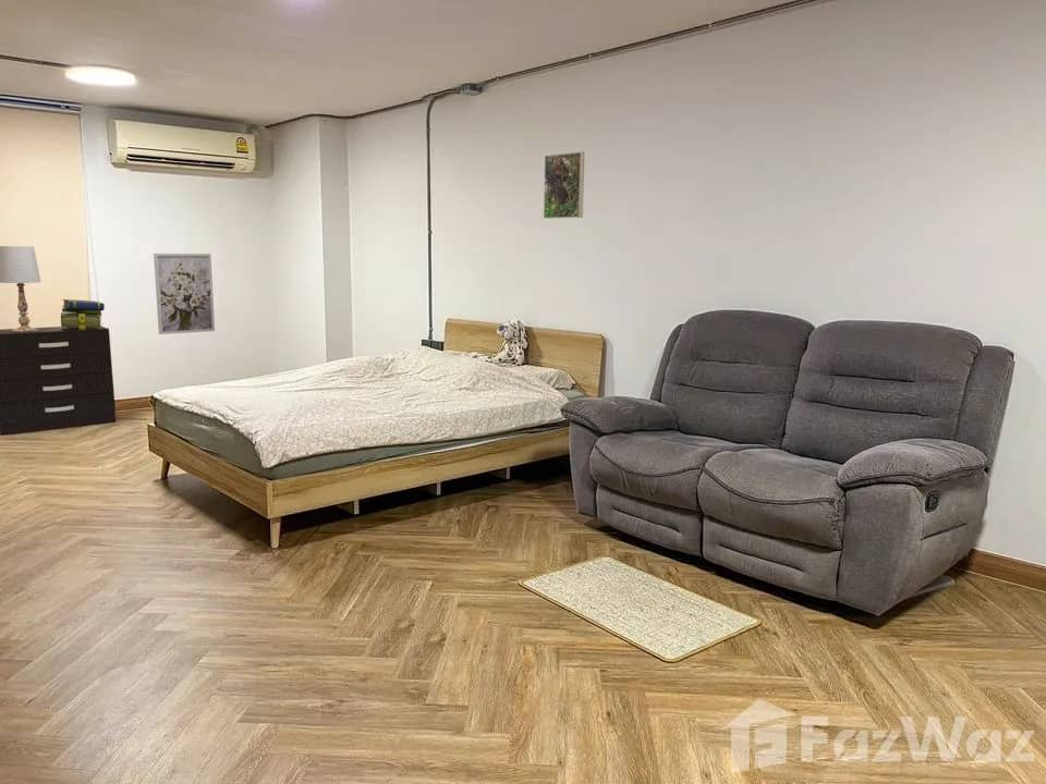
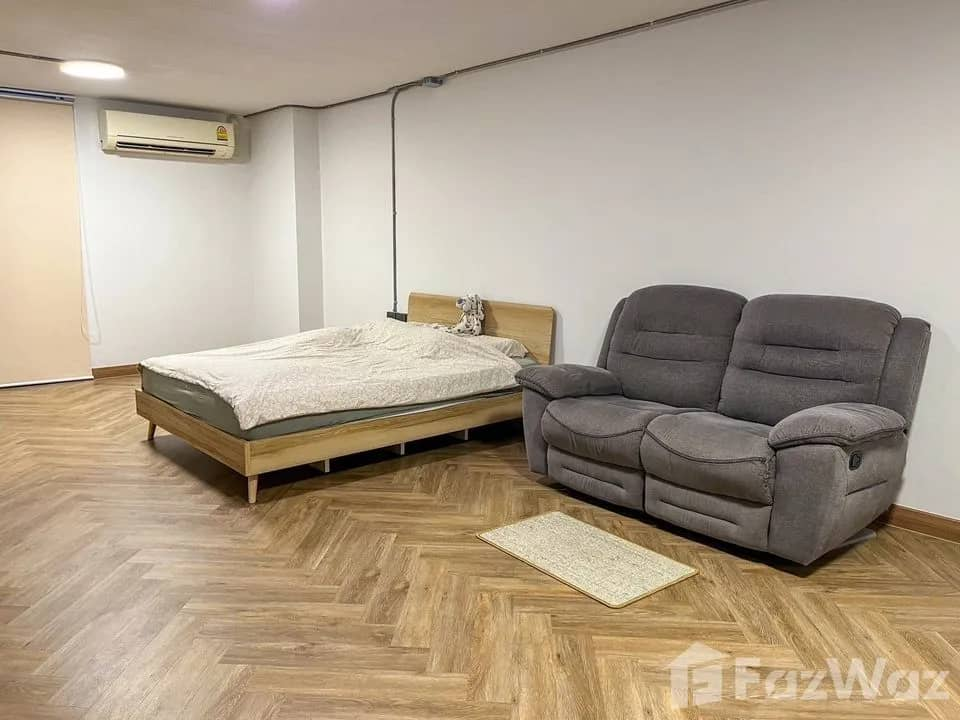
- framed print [543,151,585,220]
- table lamp [0,245,41,332]
- dresser [0,324,117,437]
- stack of books [60,298,106,329]
- wall art [153,253,216,335]
